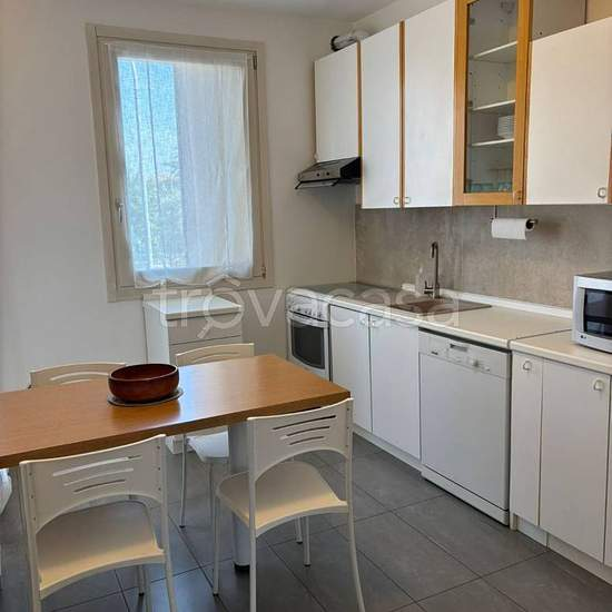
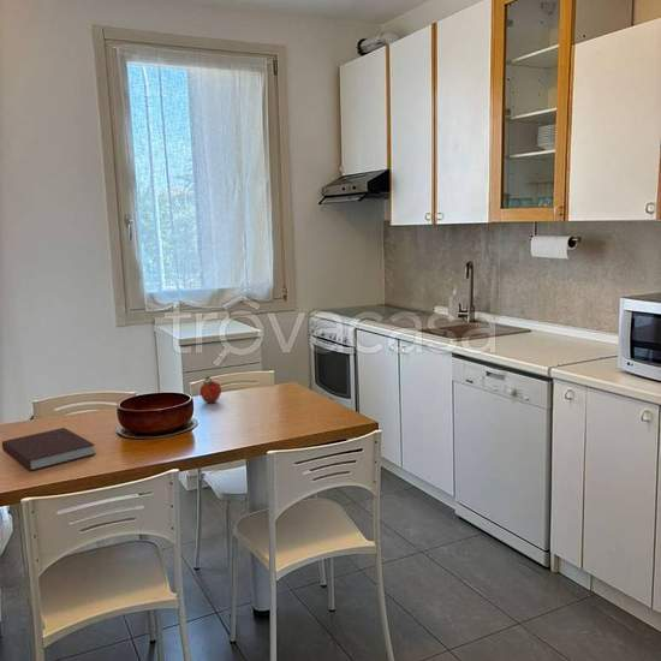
+ notebook [1,427,96,472]
+ fruit [198,375,222,404]
